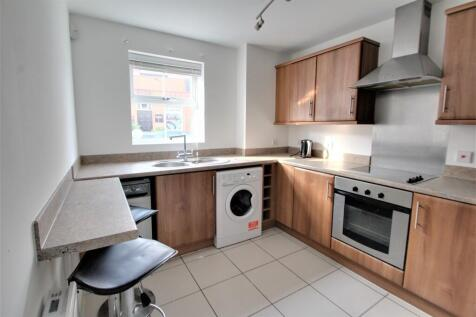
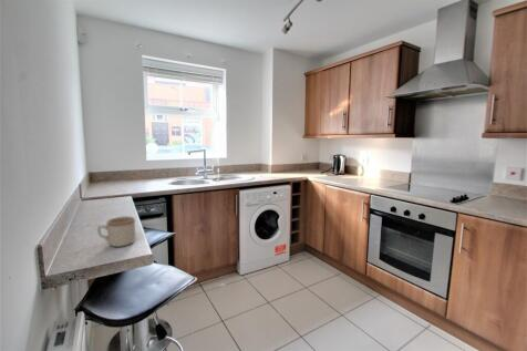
+ mug [96,215,136,248]
